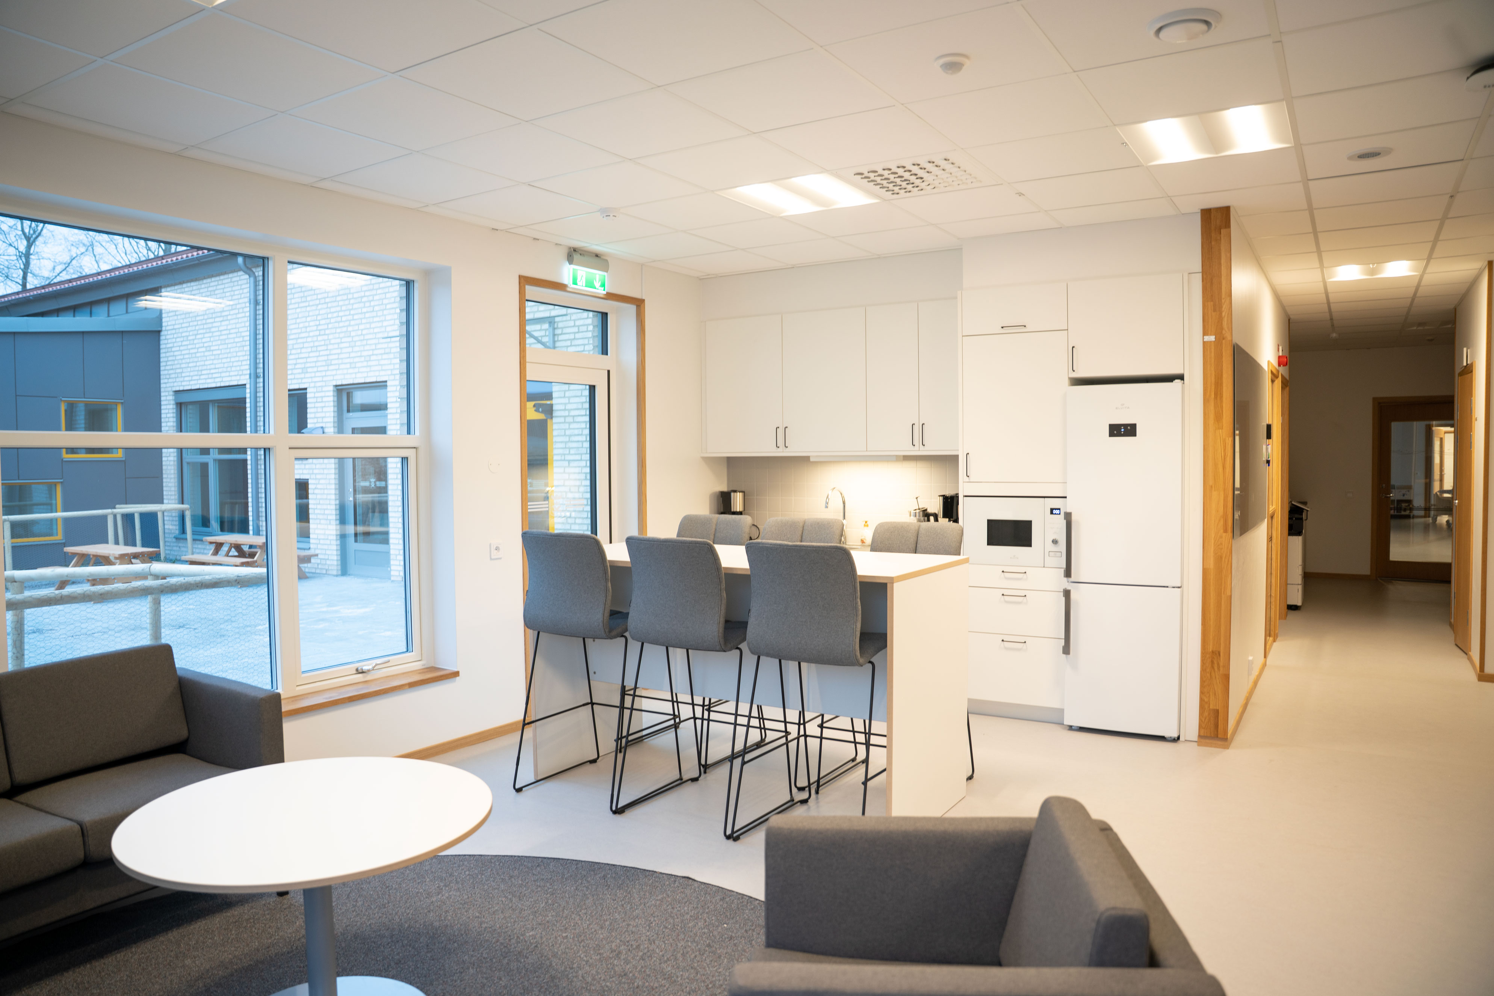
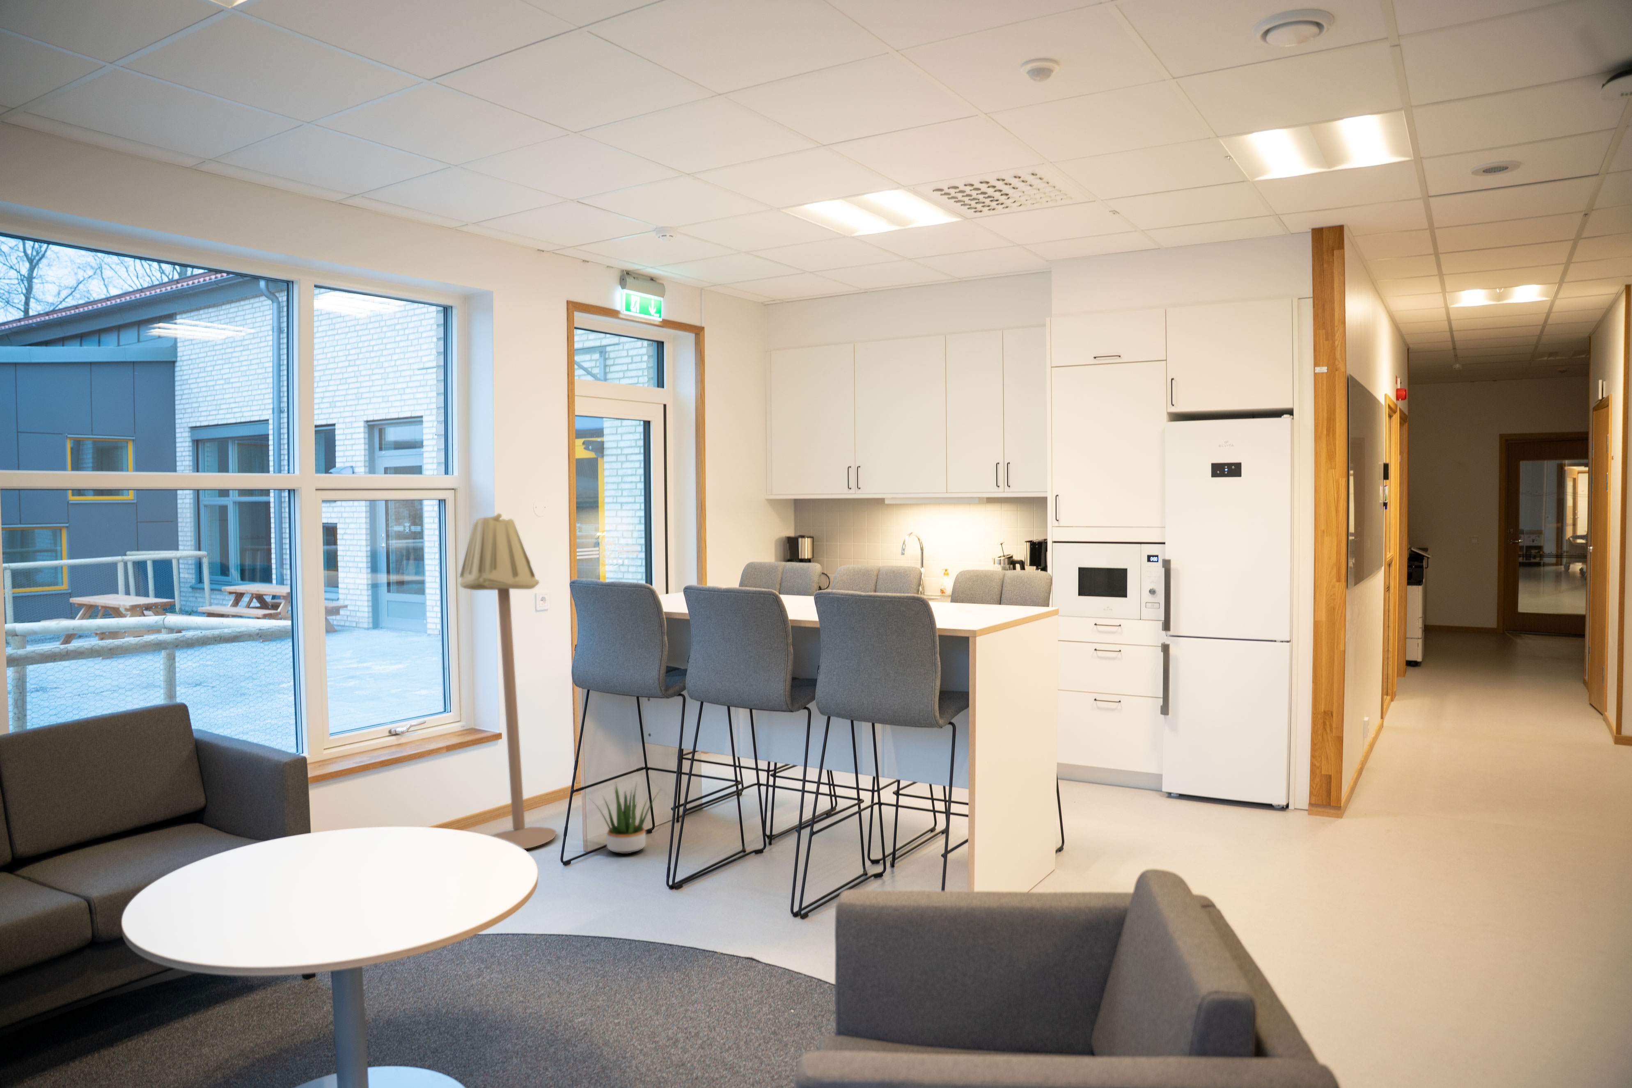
+ potted plant [589,781,662,854]
+ floor lamp [459,512,557,849]
